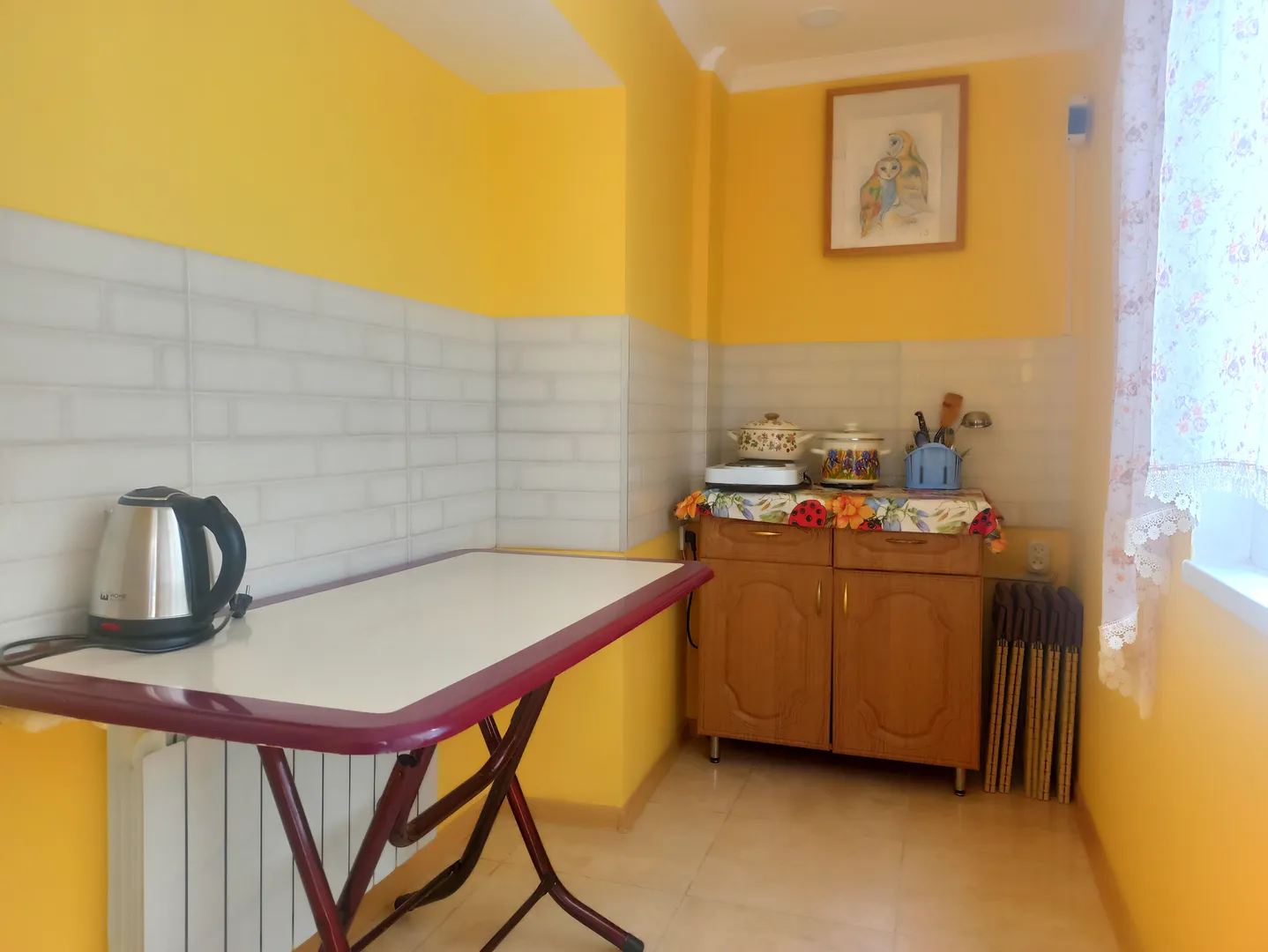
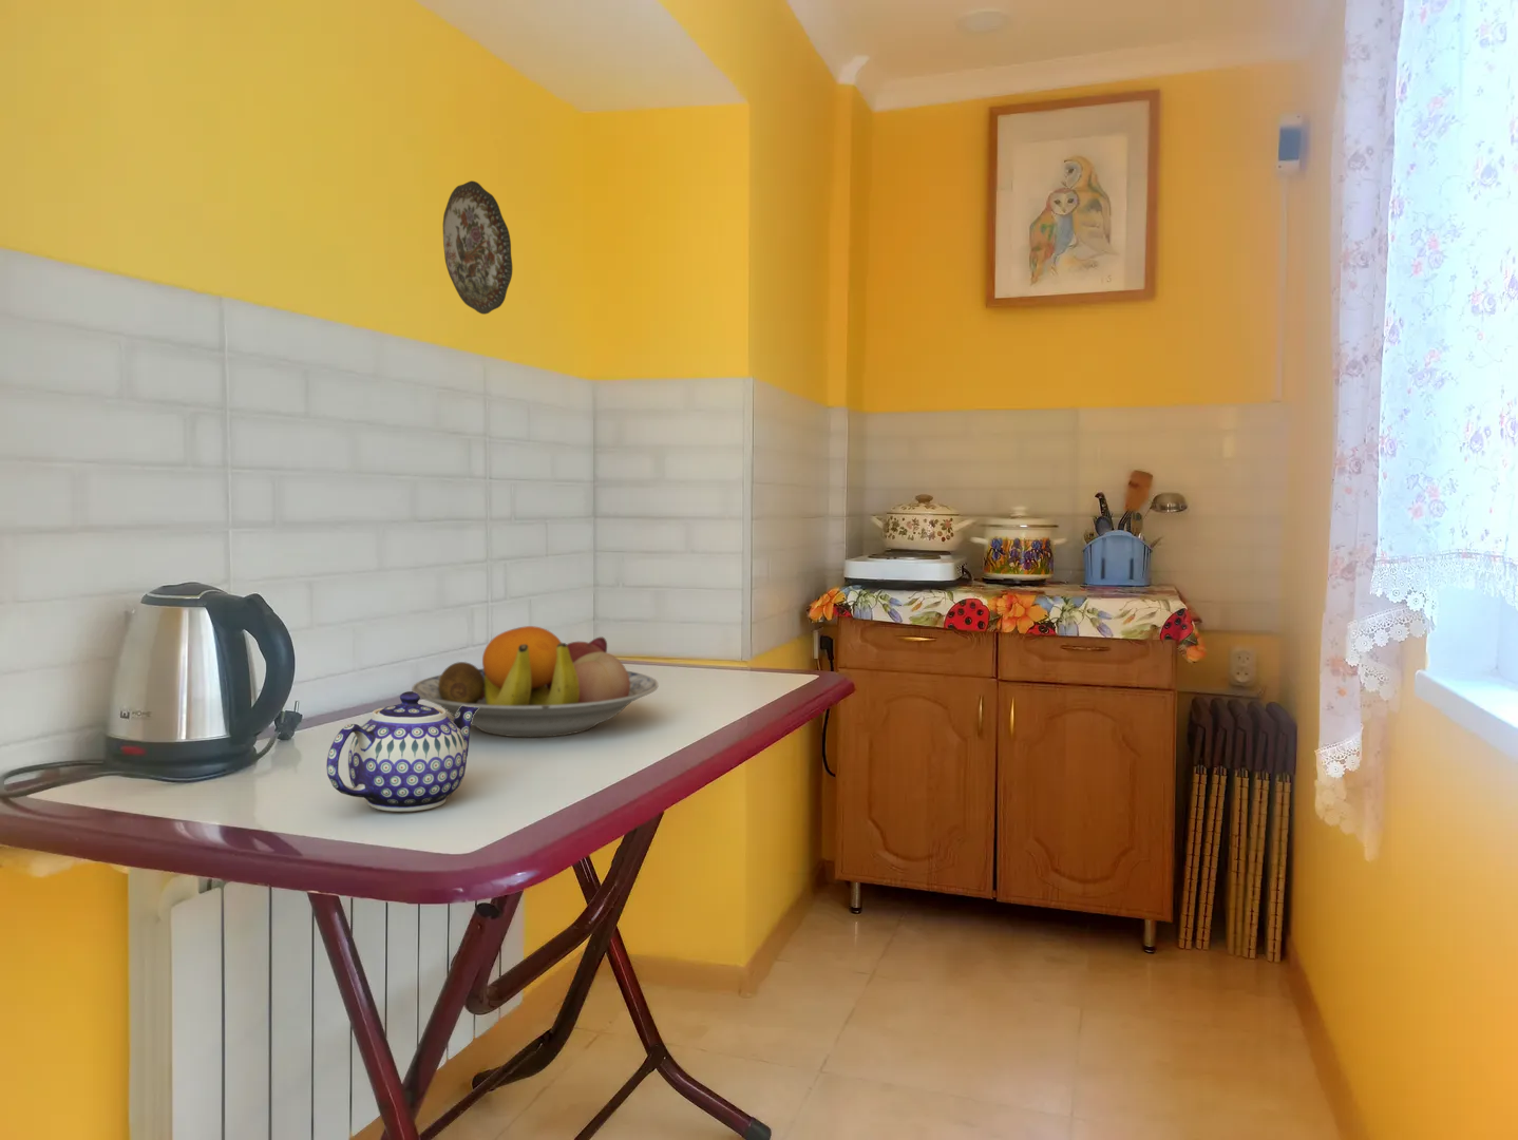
+ fruit bowl [411,625,660,738]
+ decorative plate [442,180,514,316]
+ teapot [326,690,478,813]
